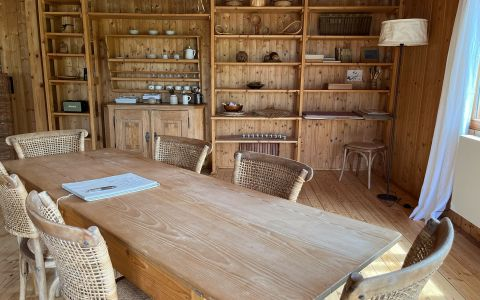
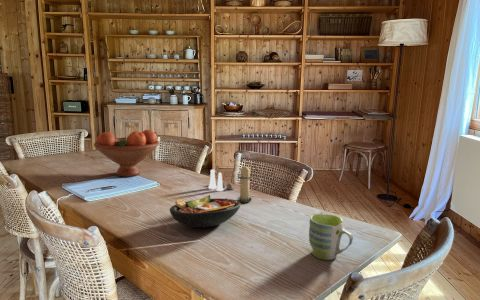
+ salt and pepper shaker set [207,169,234,192]
+ candle [236,163,254,203]
+ fruit bowl [93,129,160,178]
+ mug [308,213,354,261]
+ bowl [169,194,241,229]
